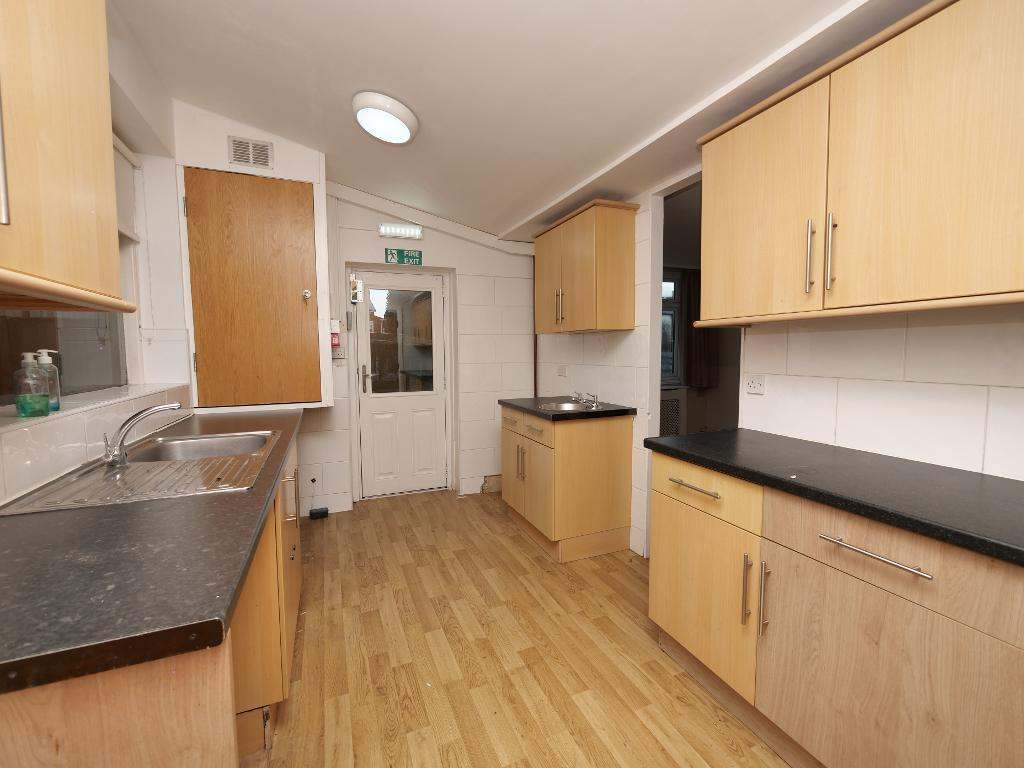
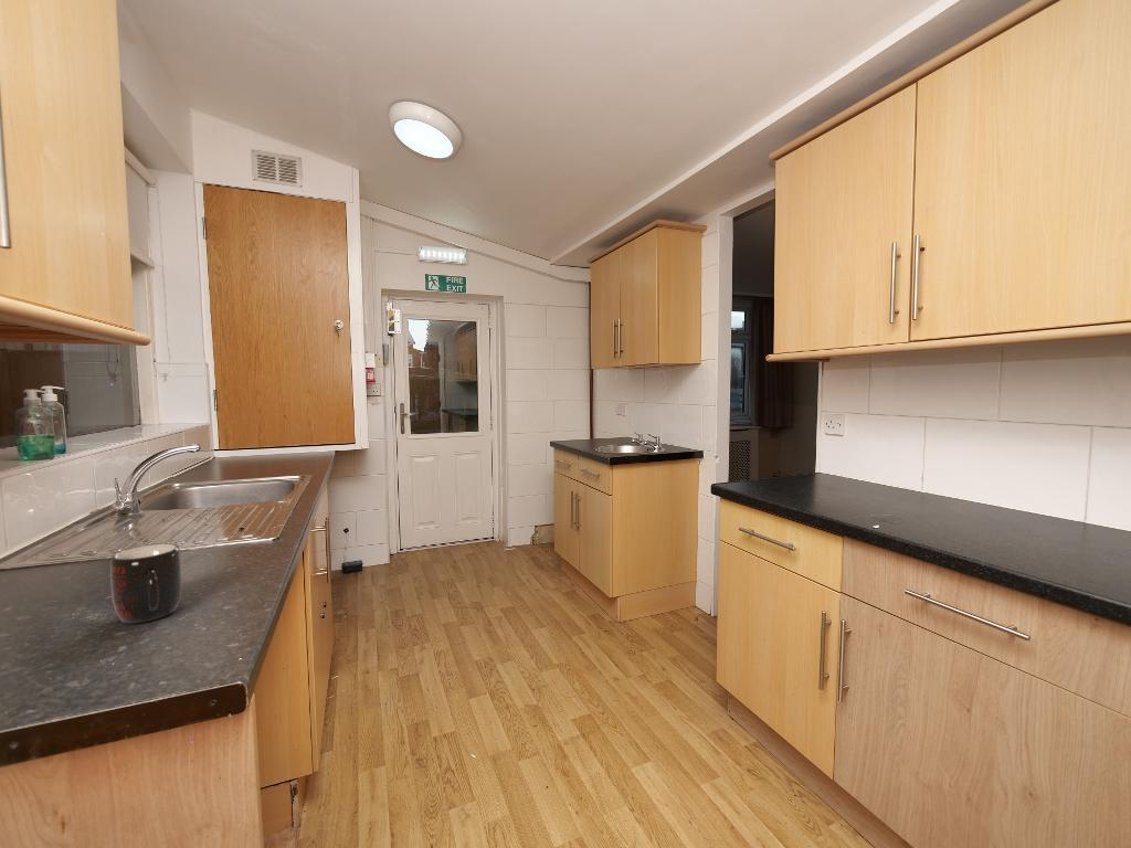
+ mug [109,542,183,625]
